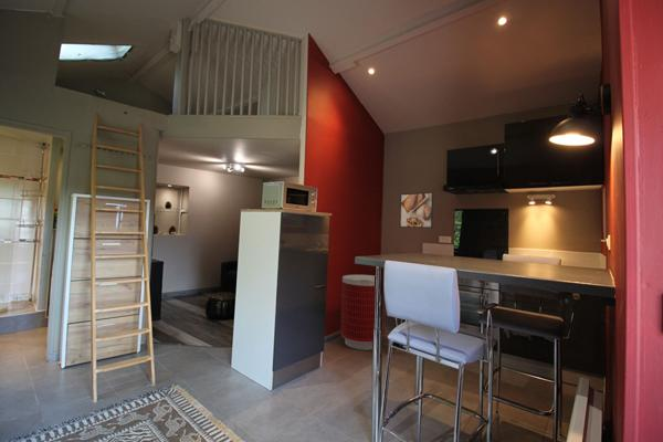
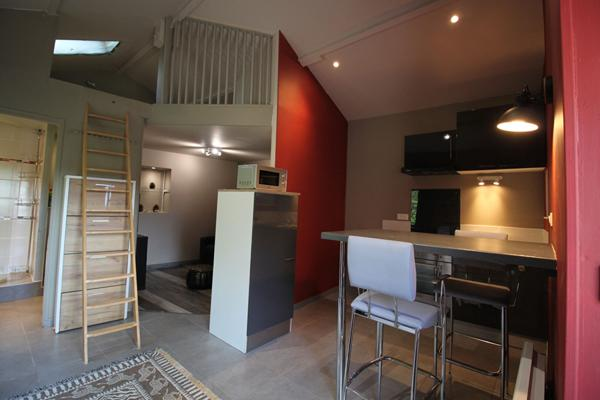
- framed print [399,191,434,229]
- trash can [339,274,387,351]
